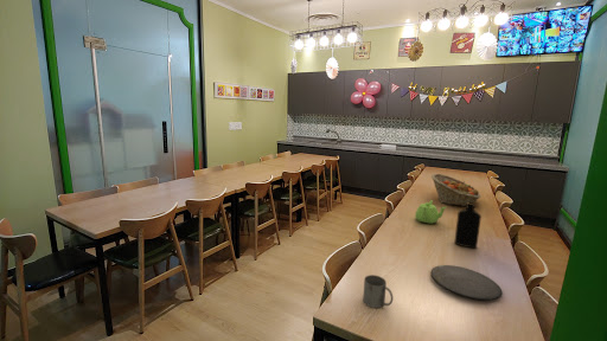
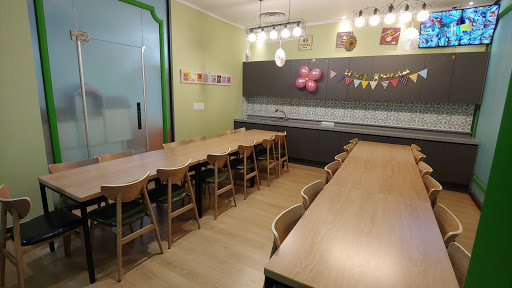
- mug [362,274,394,309]
- fruit basket [430,173,481,207]
- bottle [453,202,483,249]
- plate [429,264,503,302]
- teapot [414,199,447,225]
